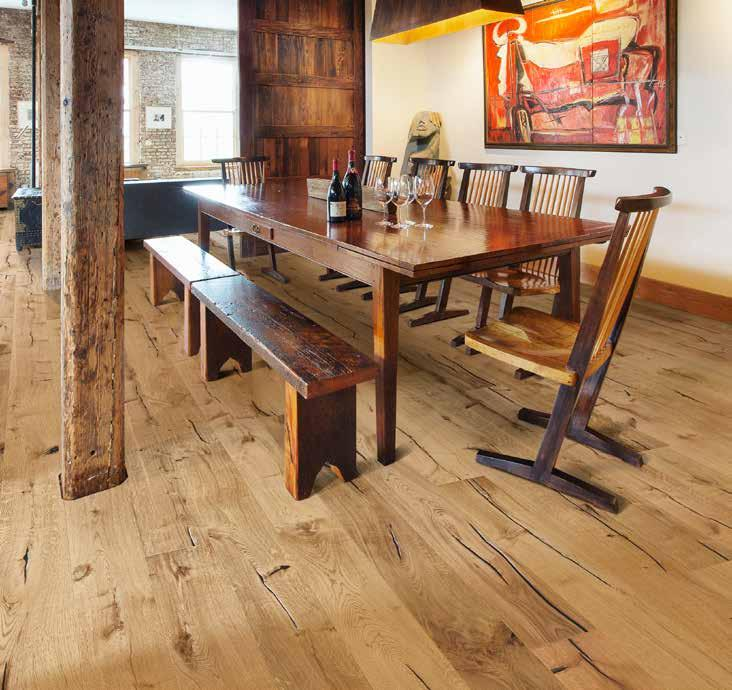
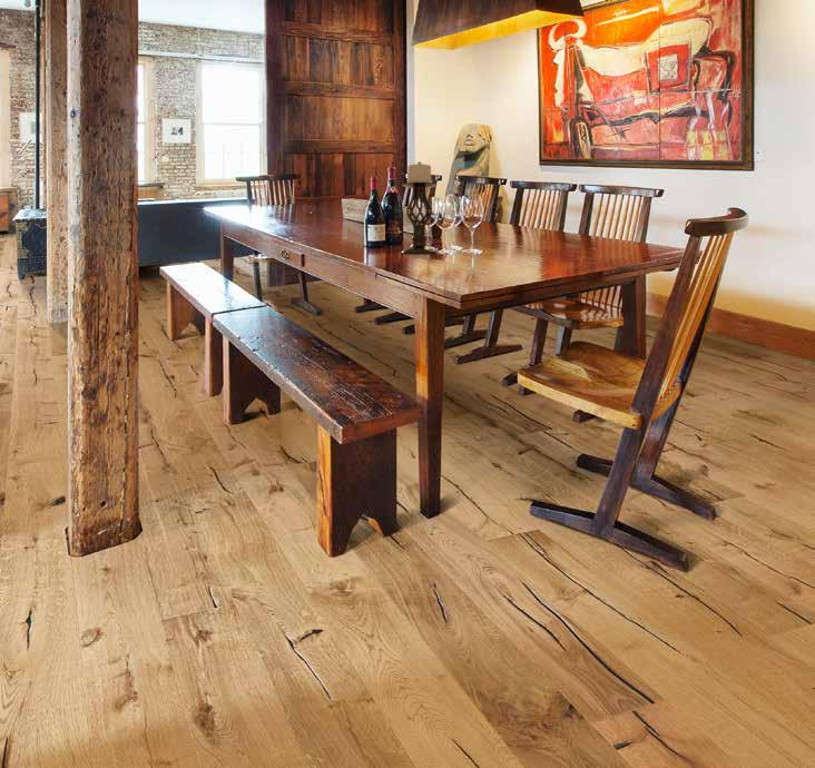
+ candle holder [399,161,440,256]
